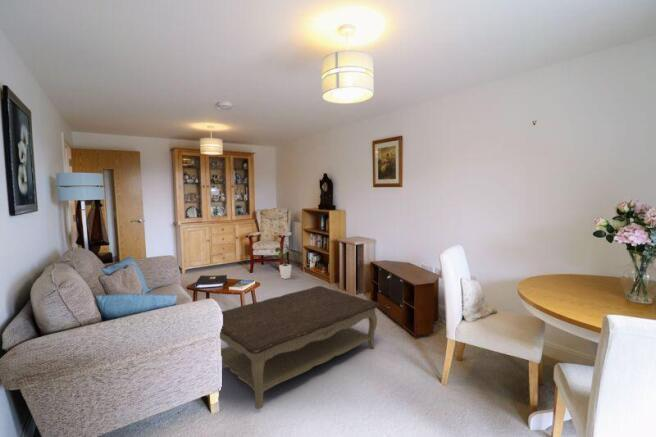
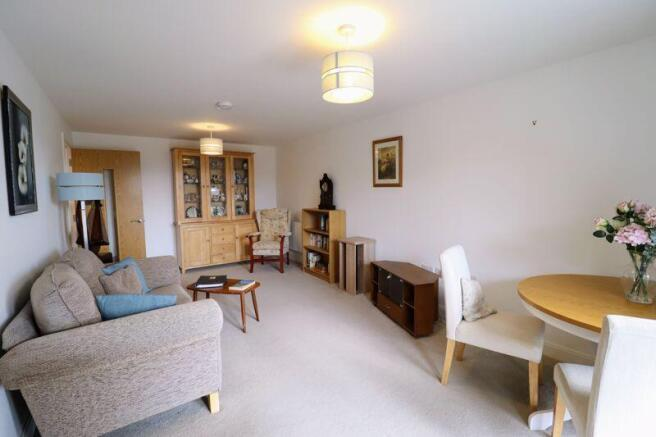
- coffee table [219,285,380,410]
- house plant [272,243,299,280]
